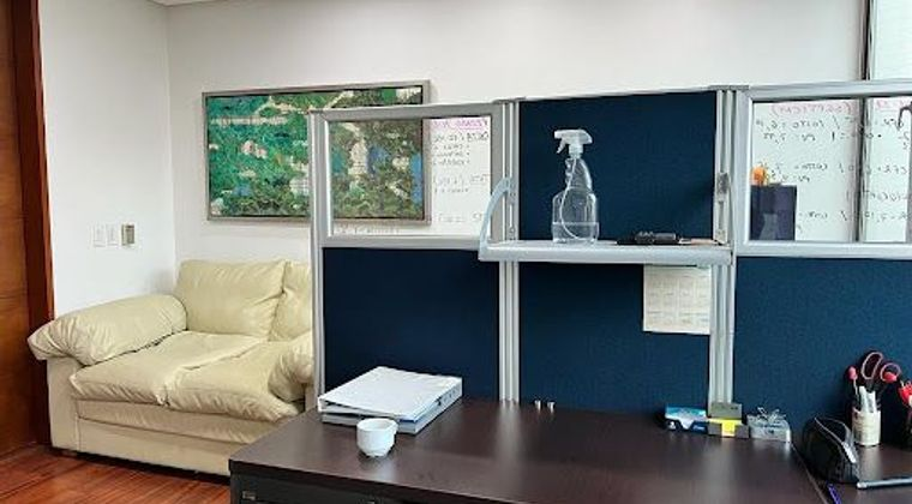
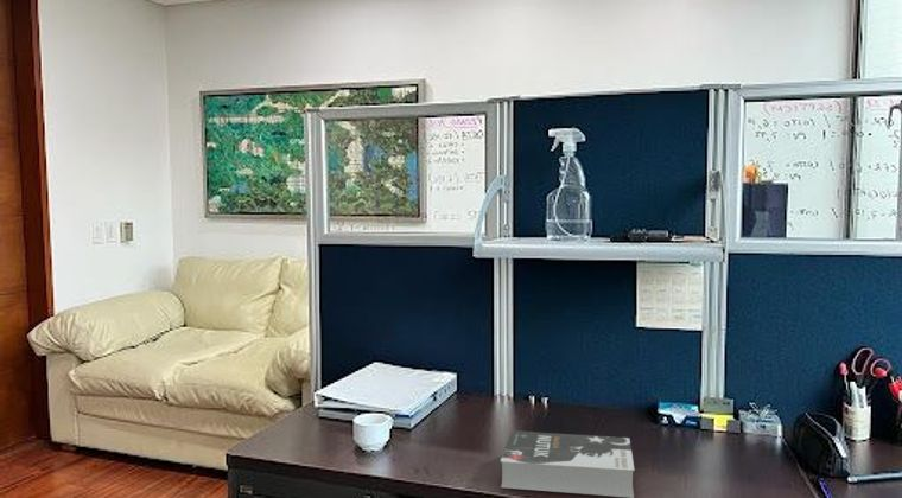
+ book [500,429,636,498]
